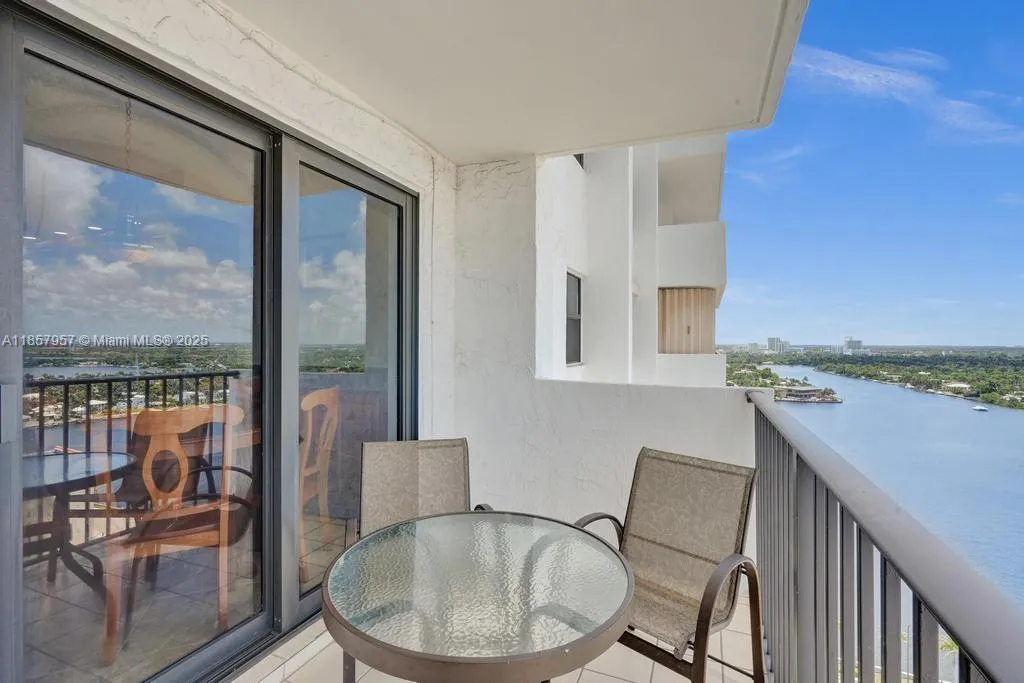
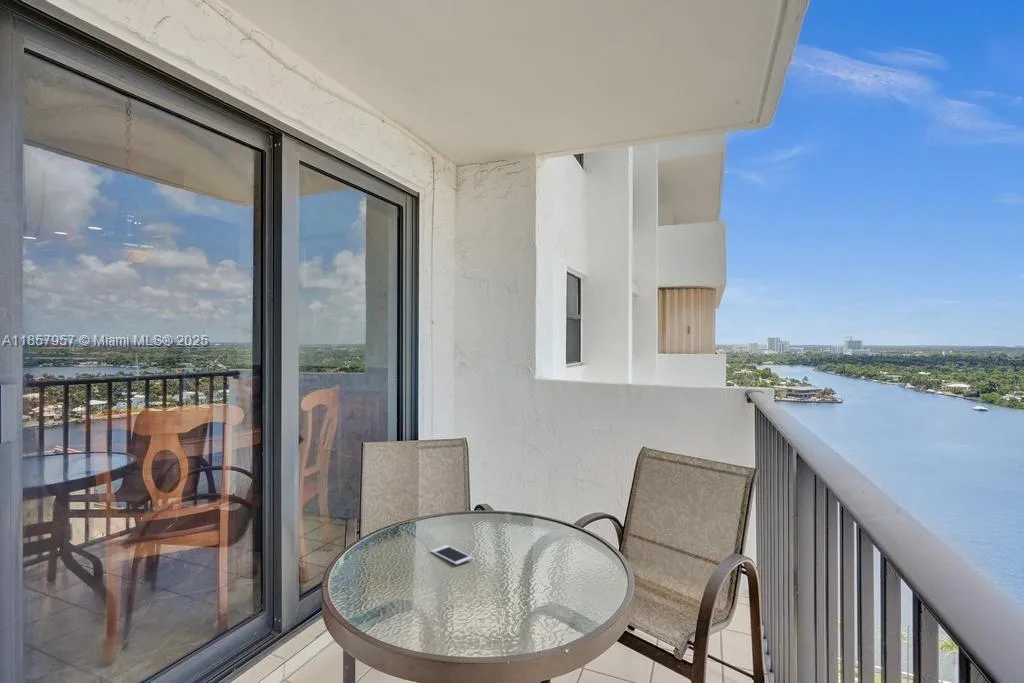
+ cell phone [430,544,473,566]
